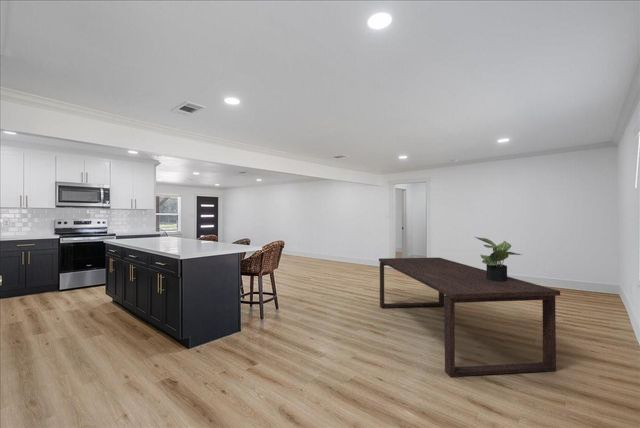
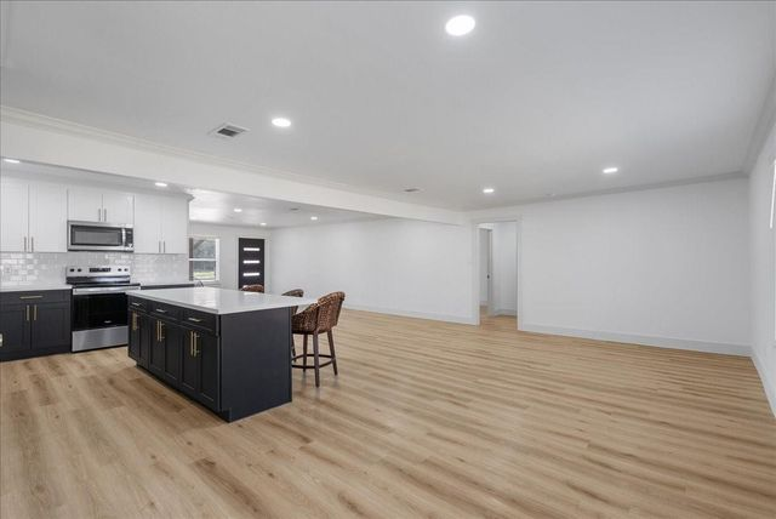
- potted plant [474,236,522,282]
- dining table [378,257,561,379]
